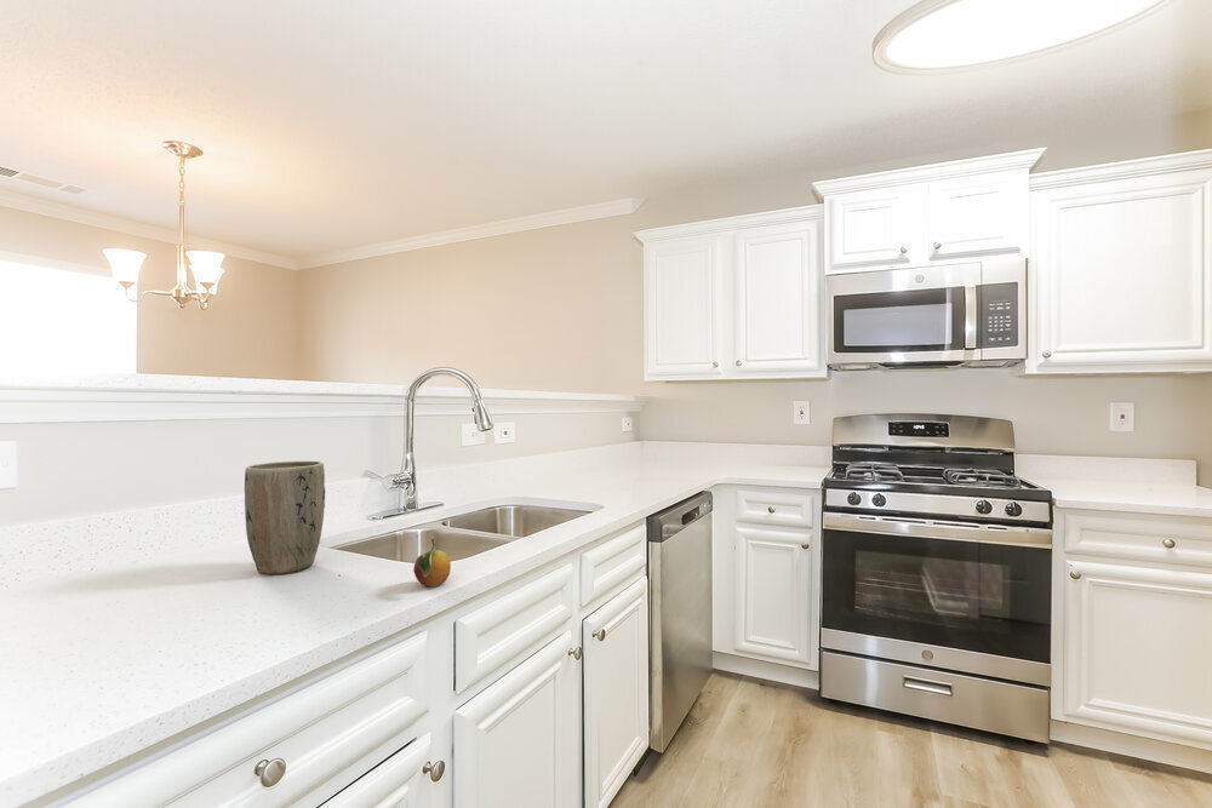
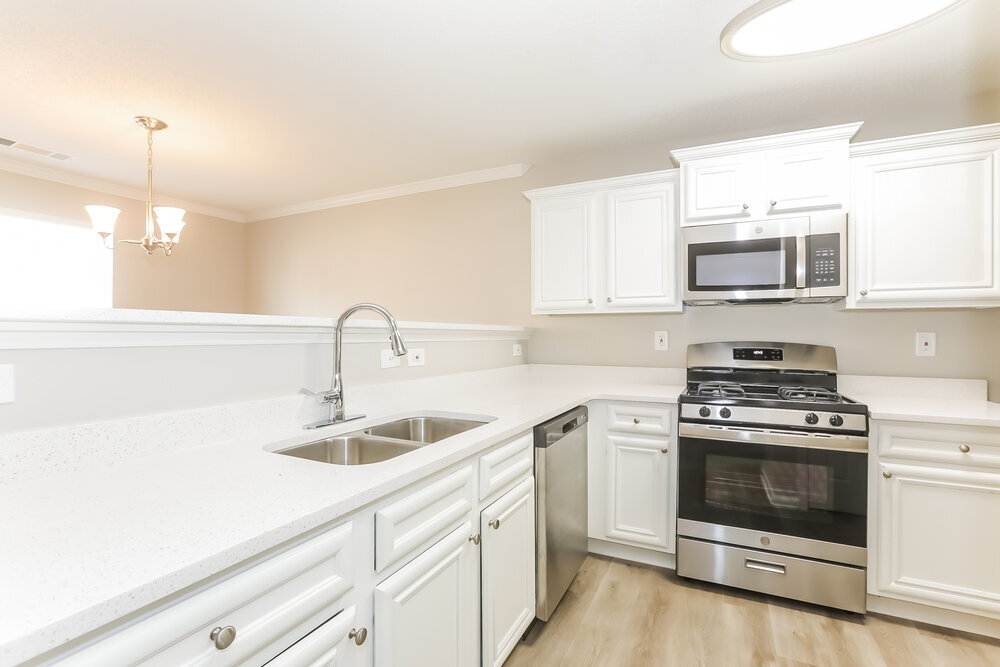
- plant pot [244,459,326,575]
- fruit [412,537,452,588]
